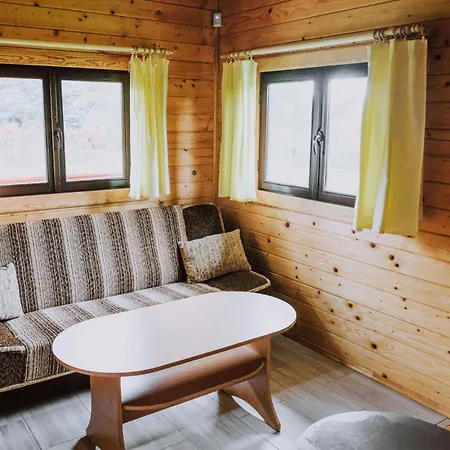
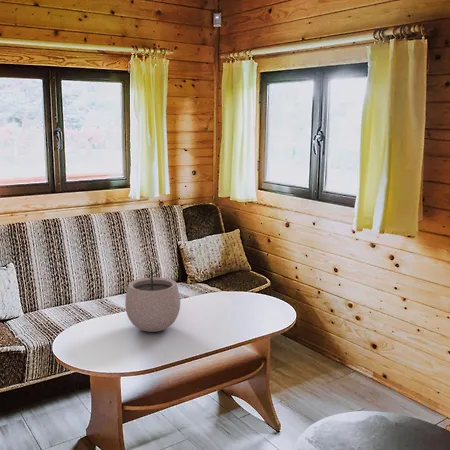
+ plant pot [124,262,181,333]
